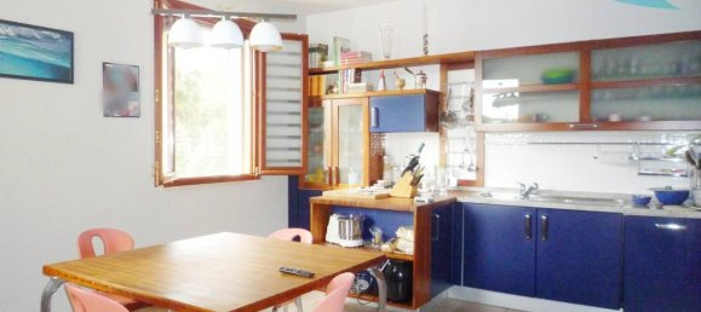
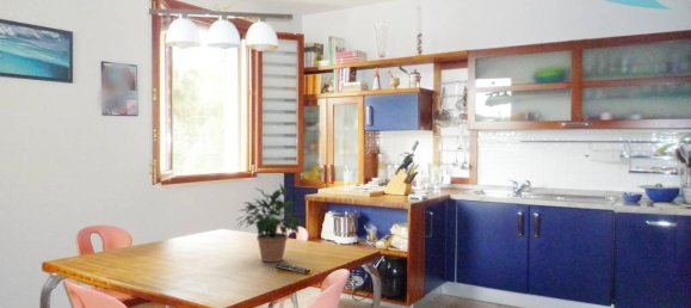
+ potted plant [236,183,307,263]
